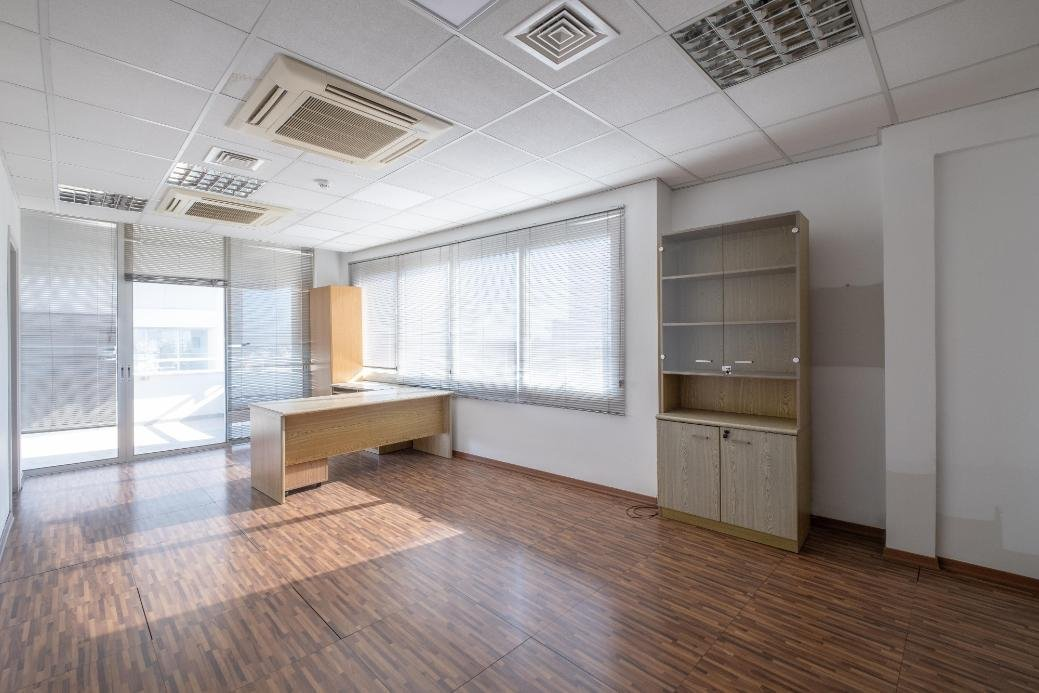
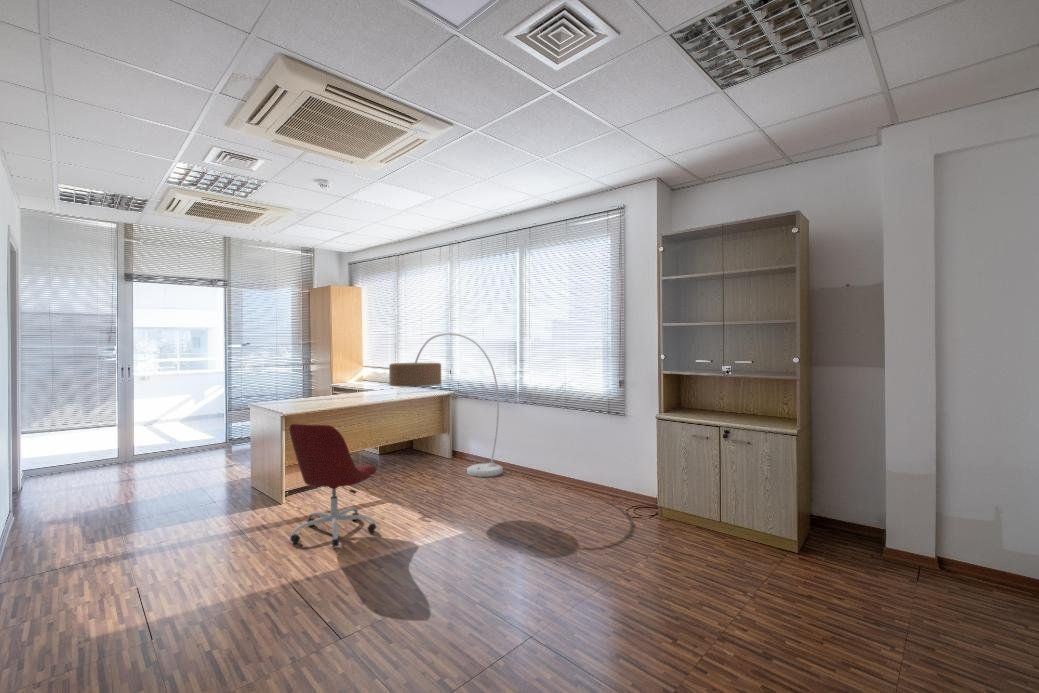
+ floor lamp [388,332,504,478]
+ office chair [288,423,377,548]
